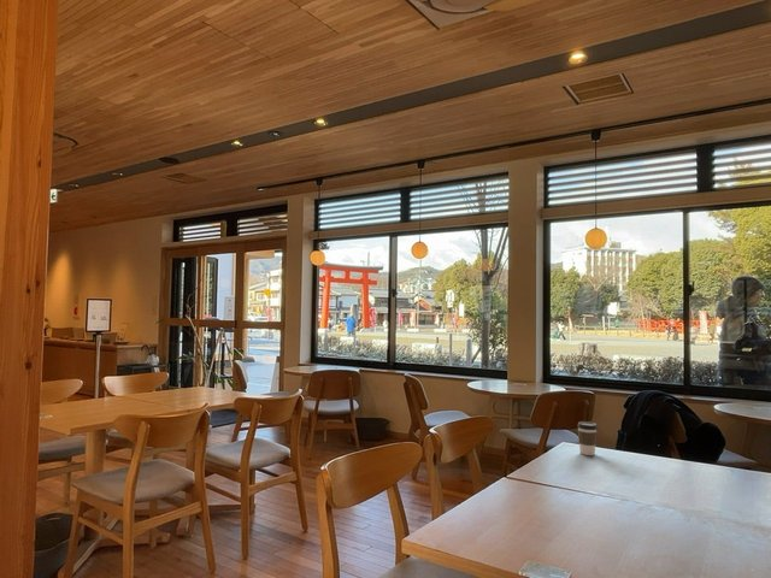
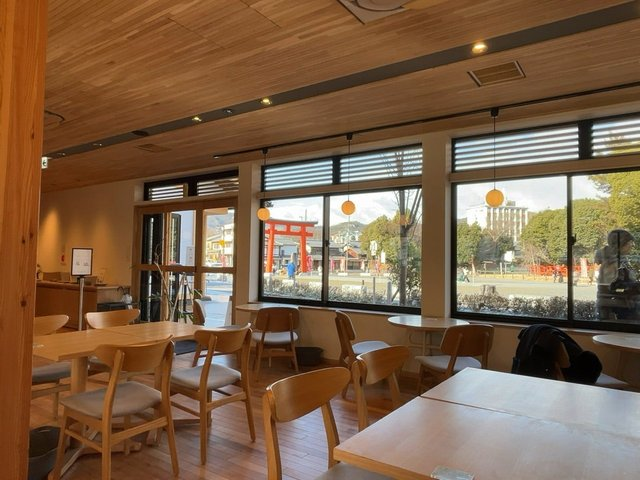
- coffee cup [576,420,599,456]
